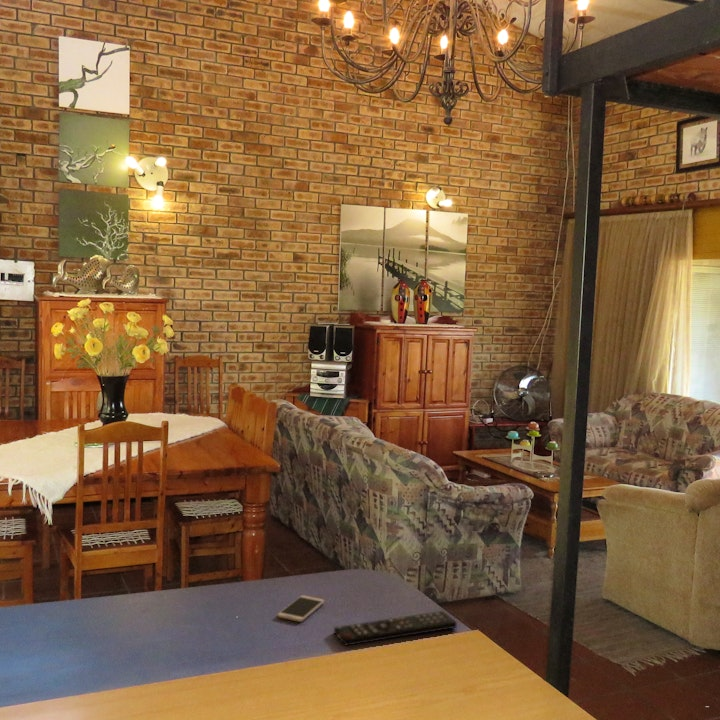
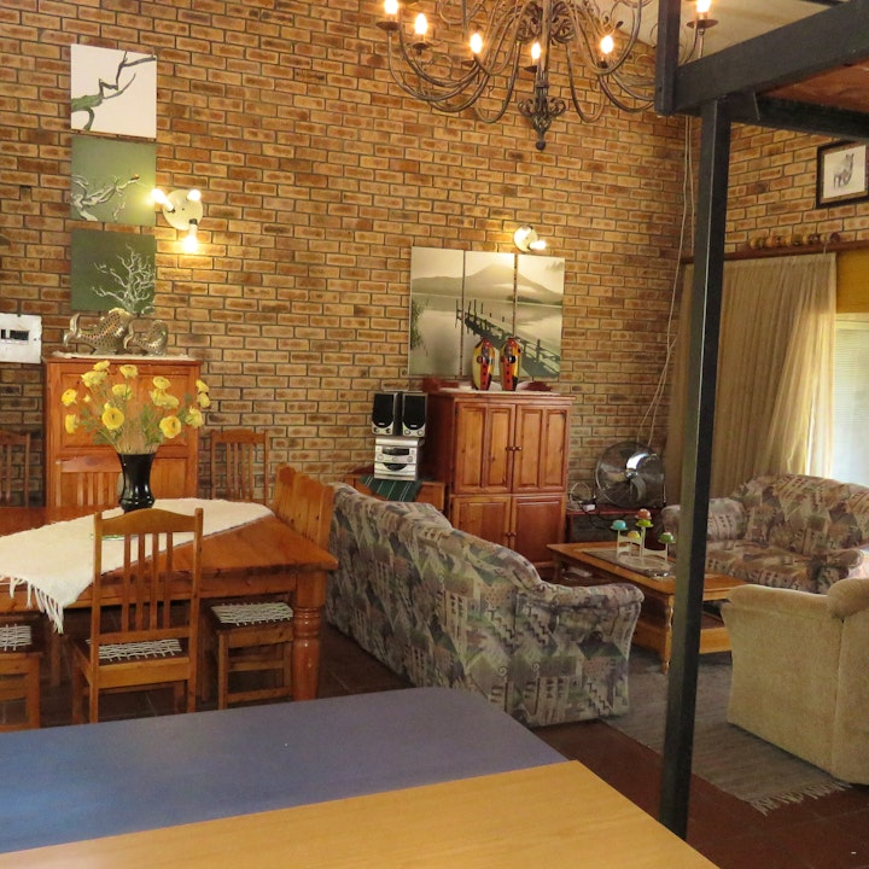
- smartphone [277,594,325,623]
- remote control [333,610,458,647]
